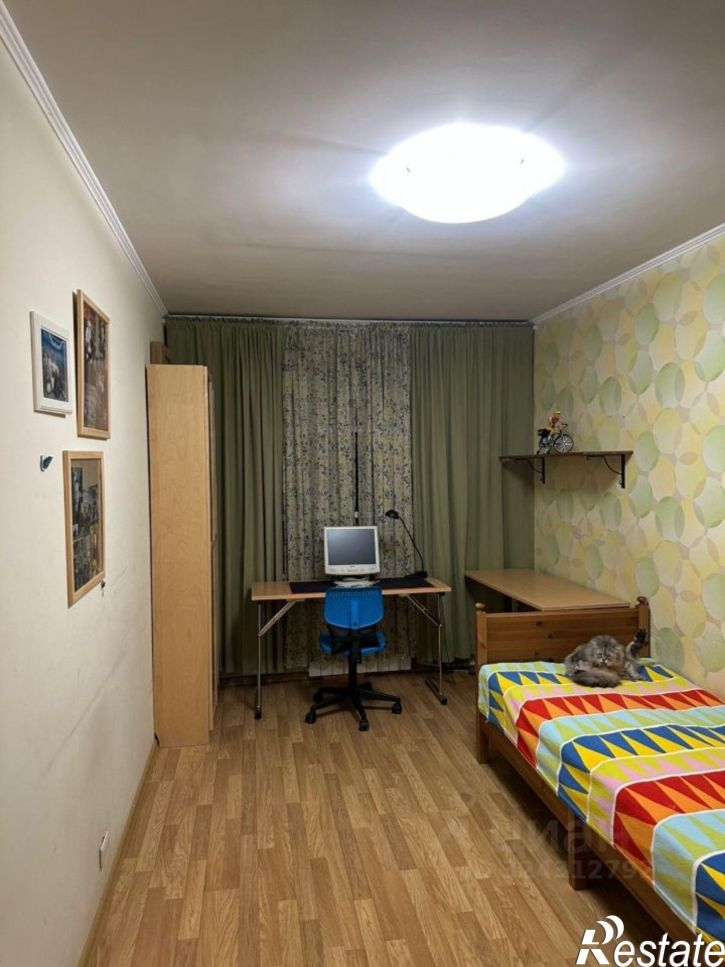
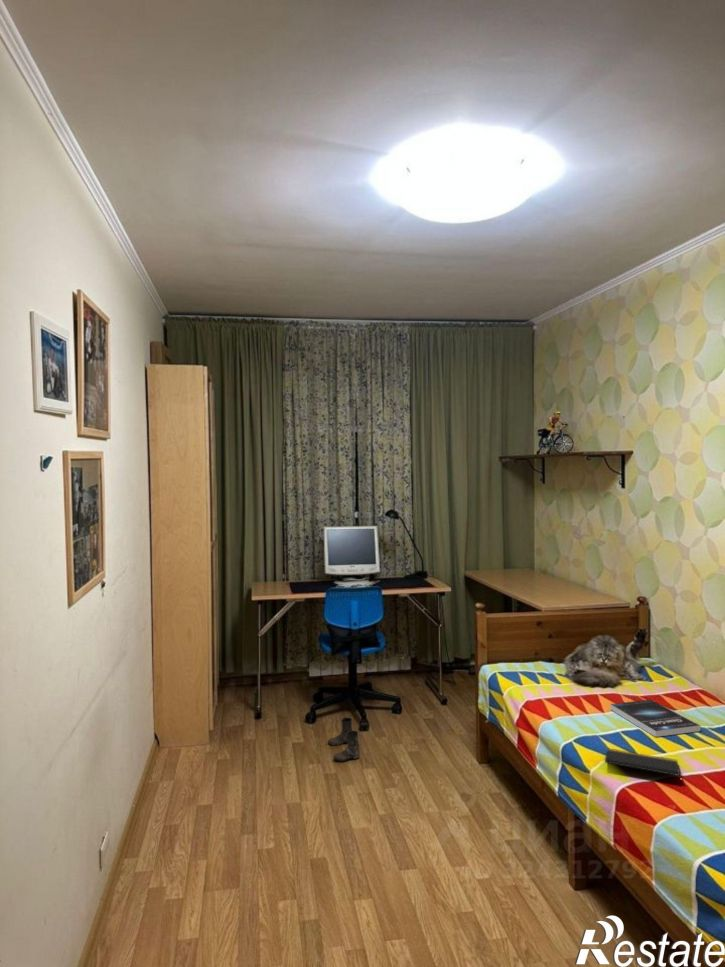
+ notepad [604,747,683,785]
+ book [609,698,702,738]
+ boots [327,716,361,762]
